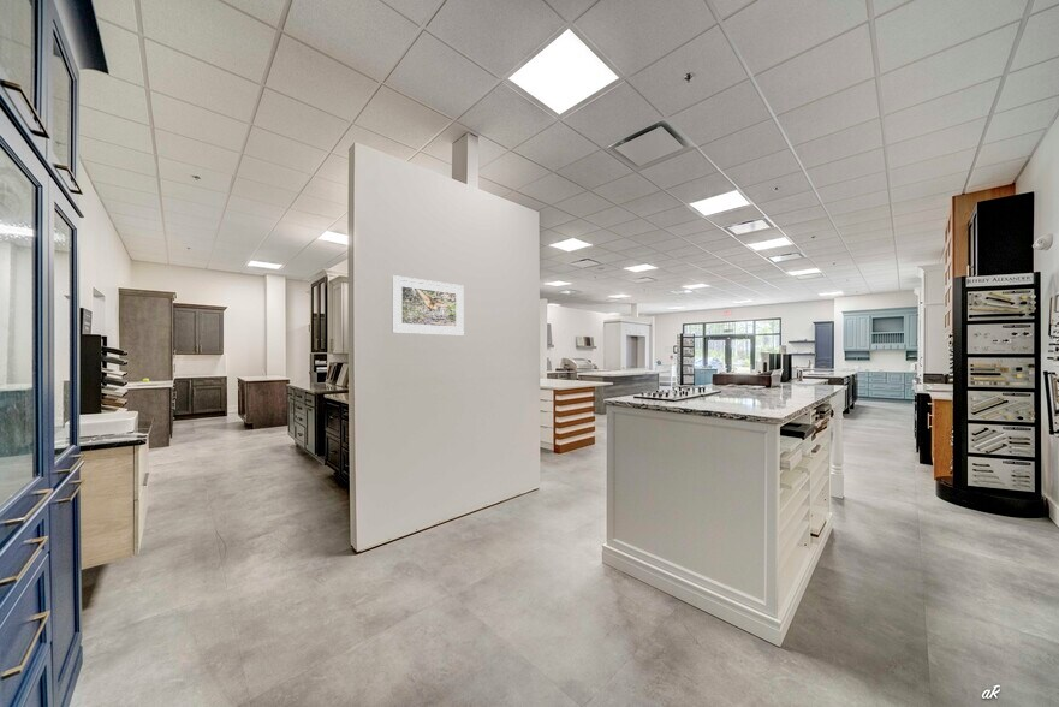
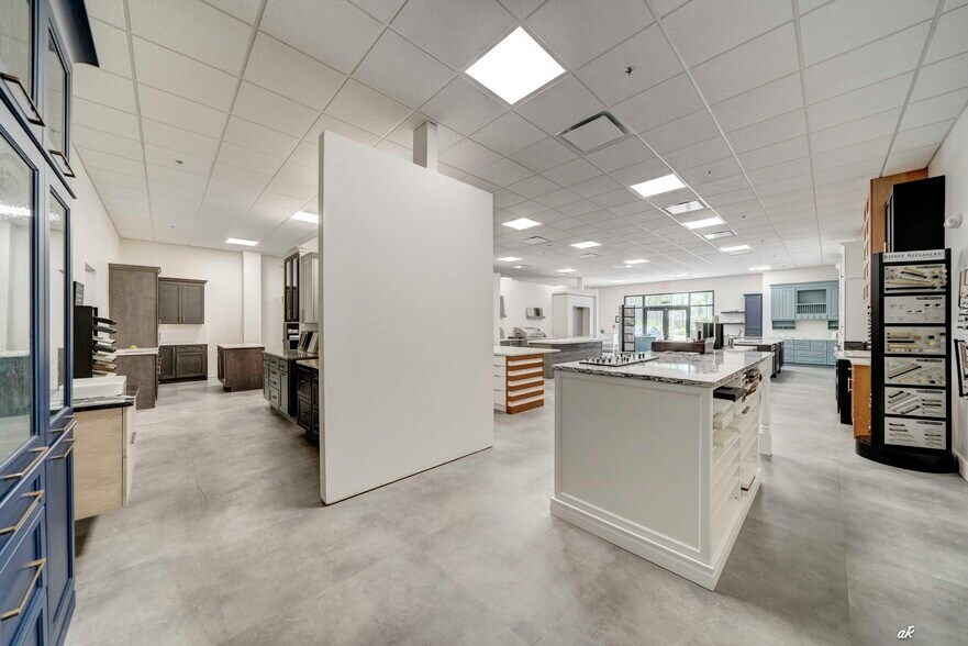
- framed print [391,274,465,337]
